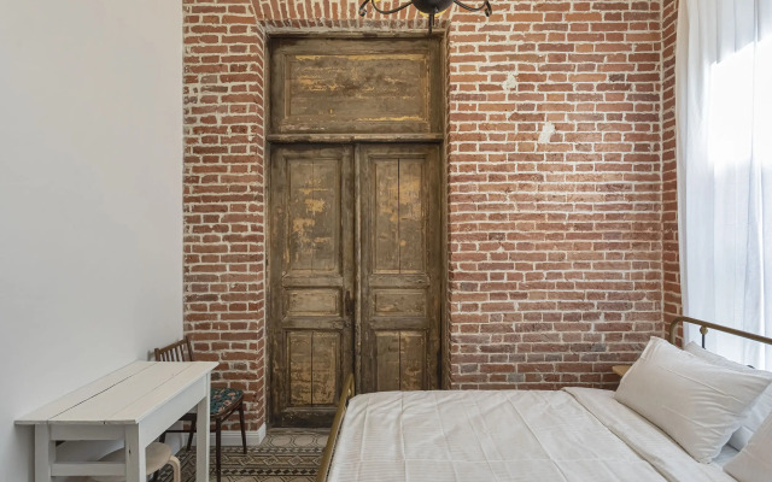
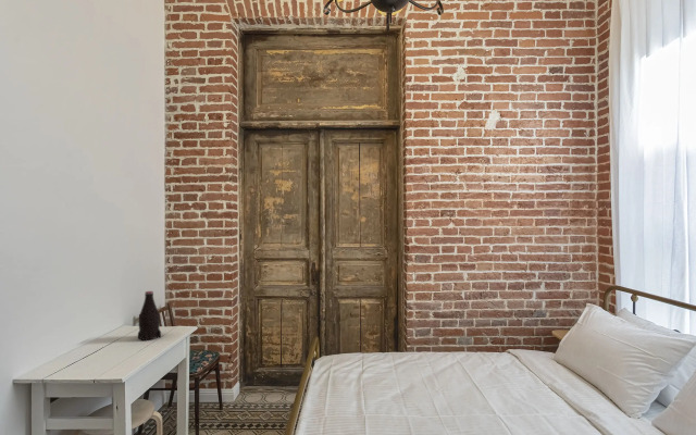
+ bottle [137,290,162,341]
